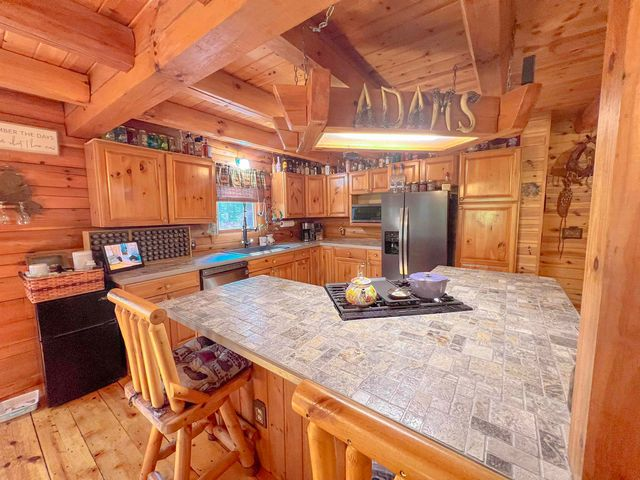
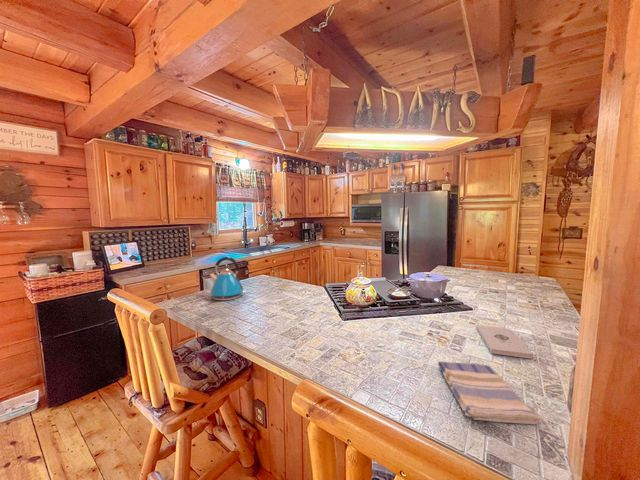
+ dish towel [437,361,541,425]
+ notepad [475,324,534,359]
+ kettle [209,256,247,301]
